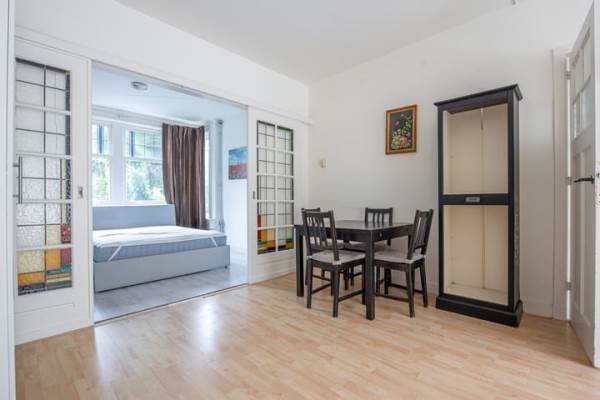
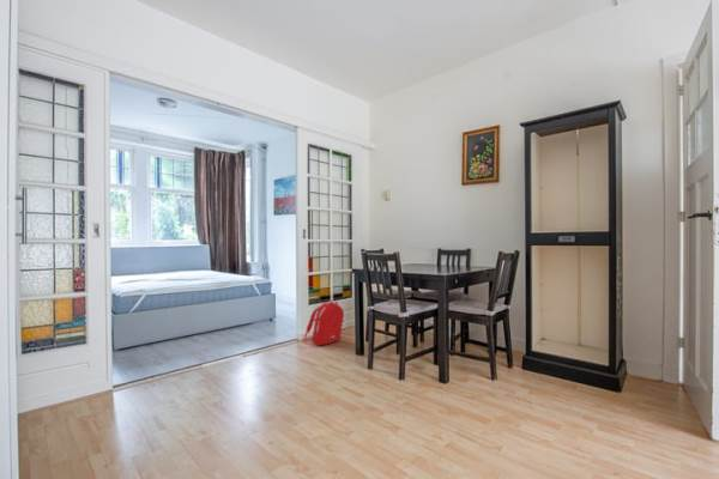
+ backpack [302,299,346,347]
